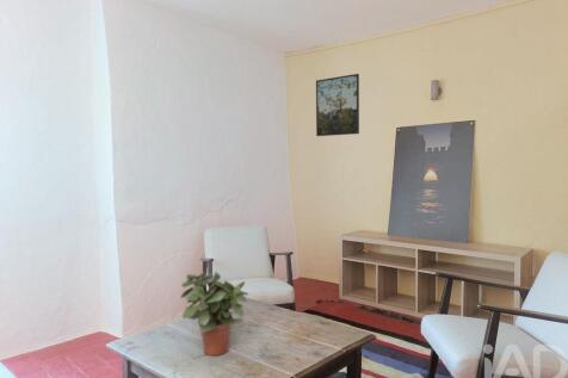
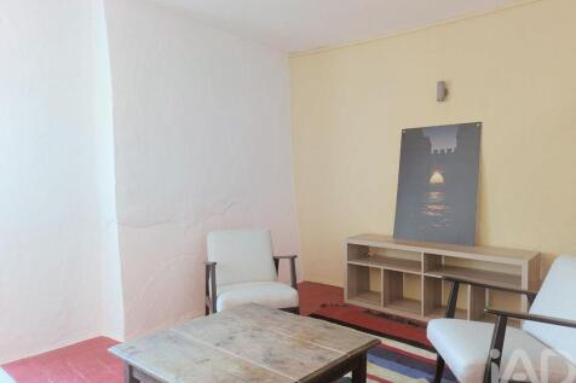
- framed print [315,73,360,137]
- potted plant [179,271,249,357]
